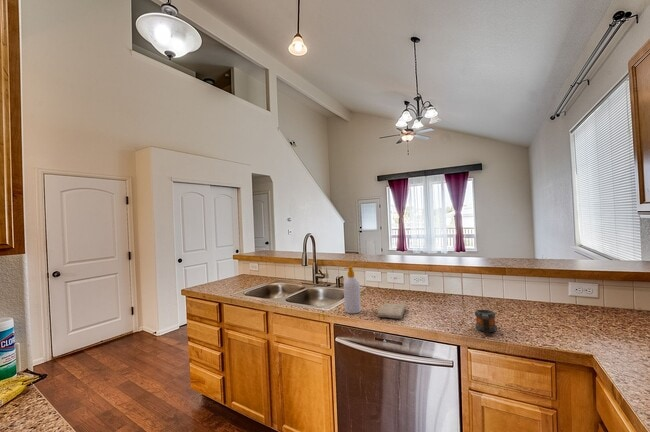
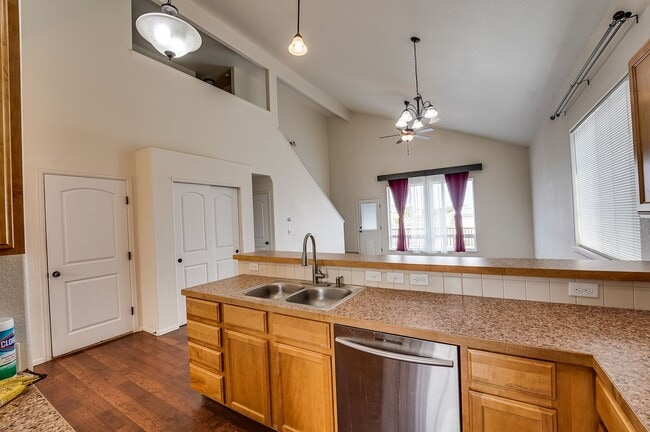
- mug [474,309,498,338]
- washcloth [377,302,407,320]
- soap bottle [343,266,362,314]
